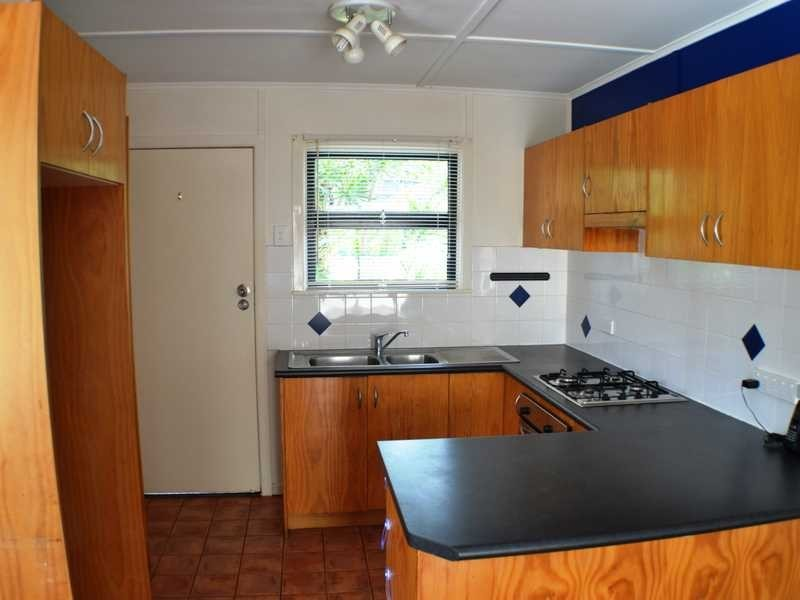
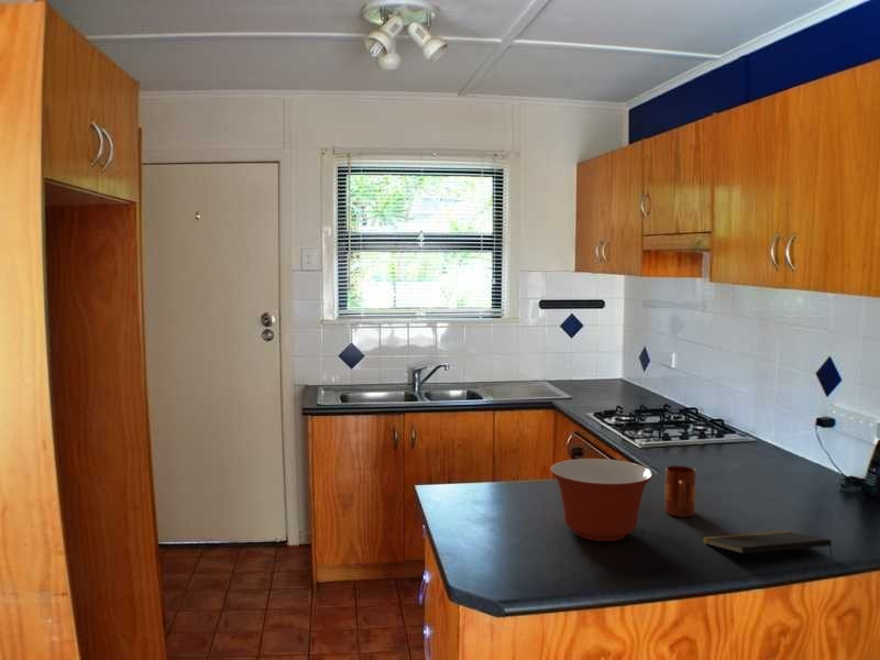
+ mug [663,464,697,518]
+ mixing bowl [549,458,654,542]
+ notepad [701,529,834,560]
